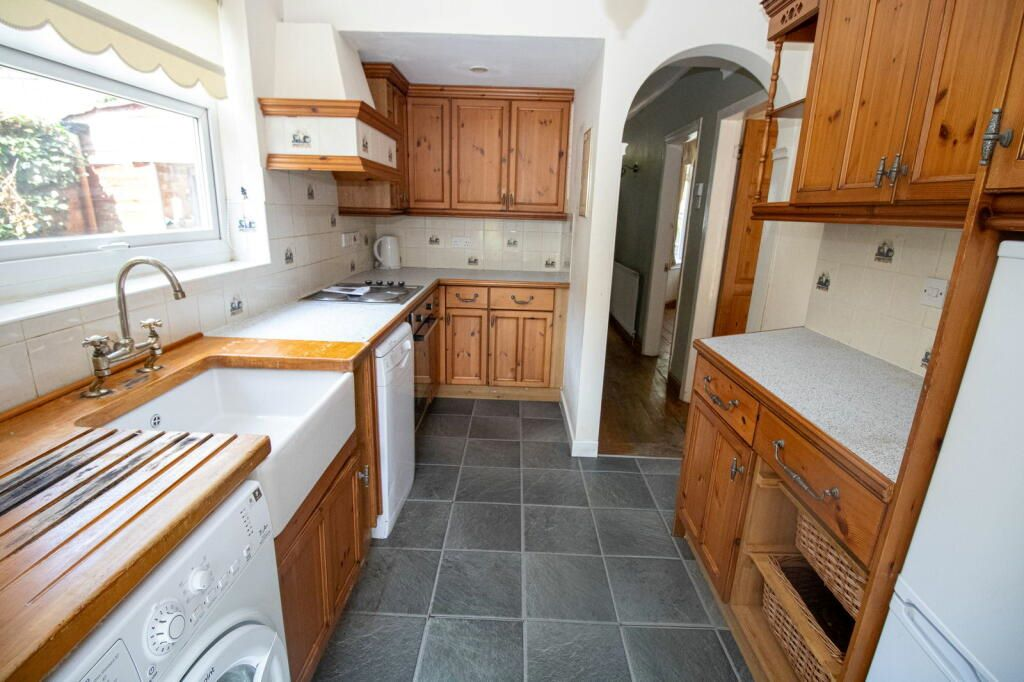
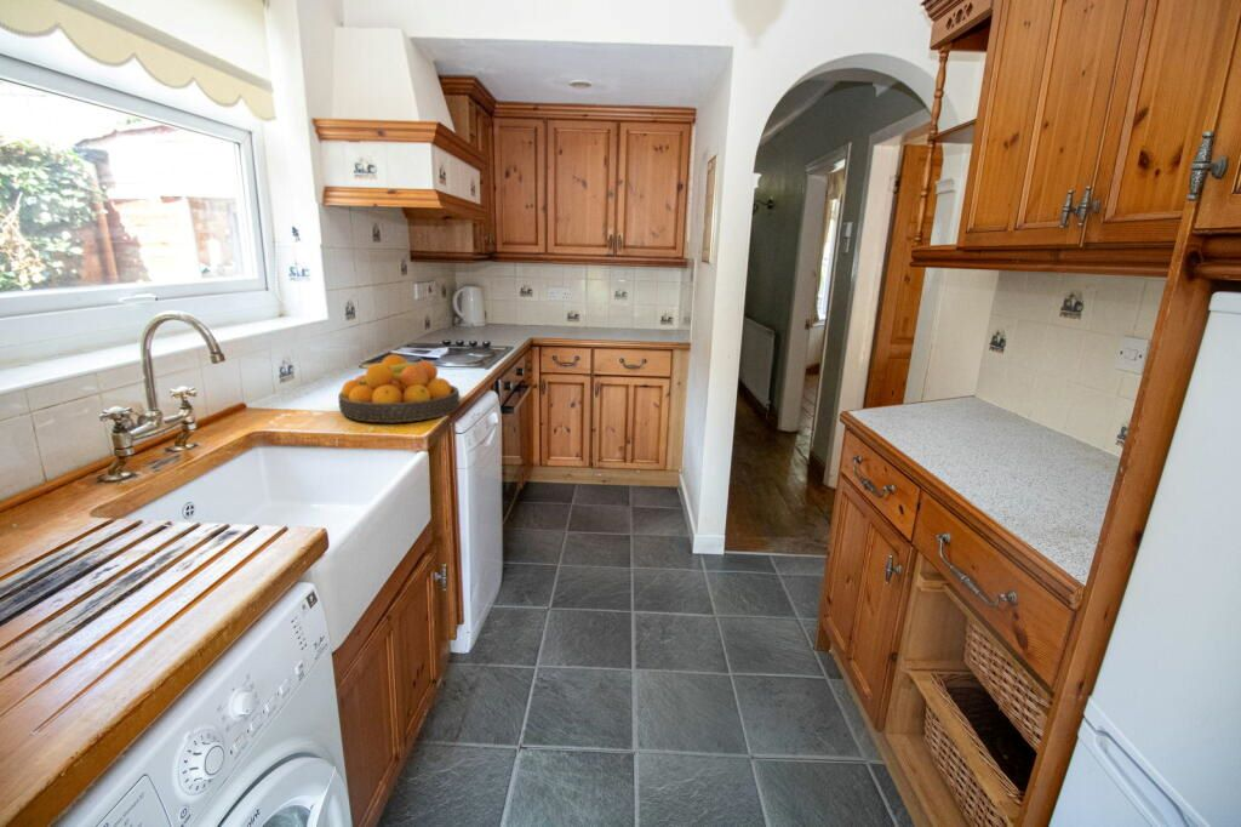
+ fruit bowl [337,353,461,423]
